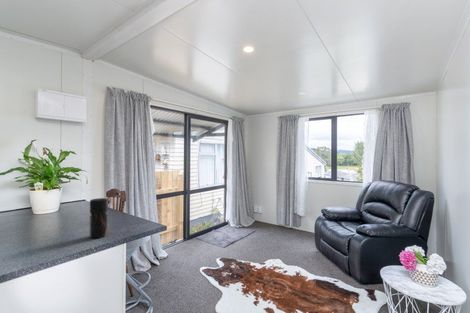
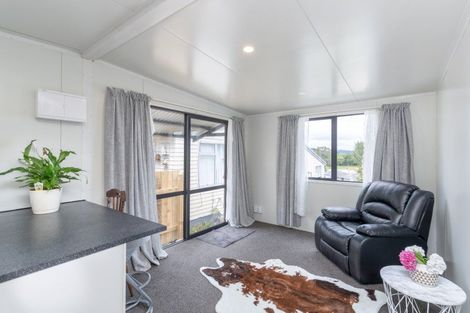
- pepper grinder [89,197,108,239]
